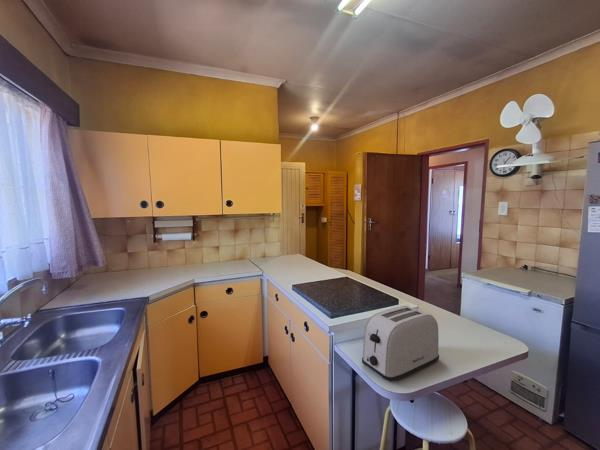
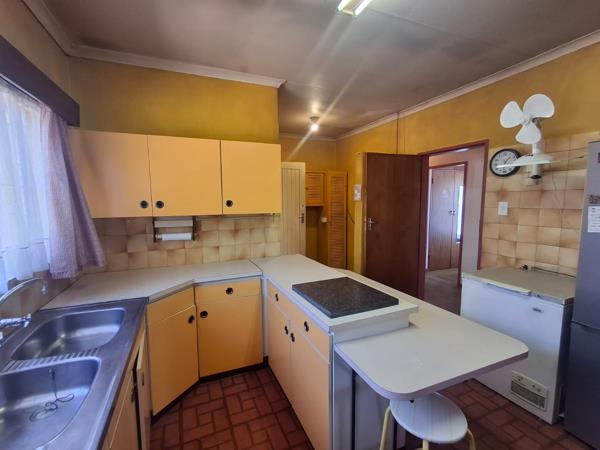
- toaster [361,305,440,383]
